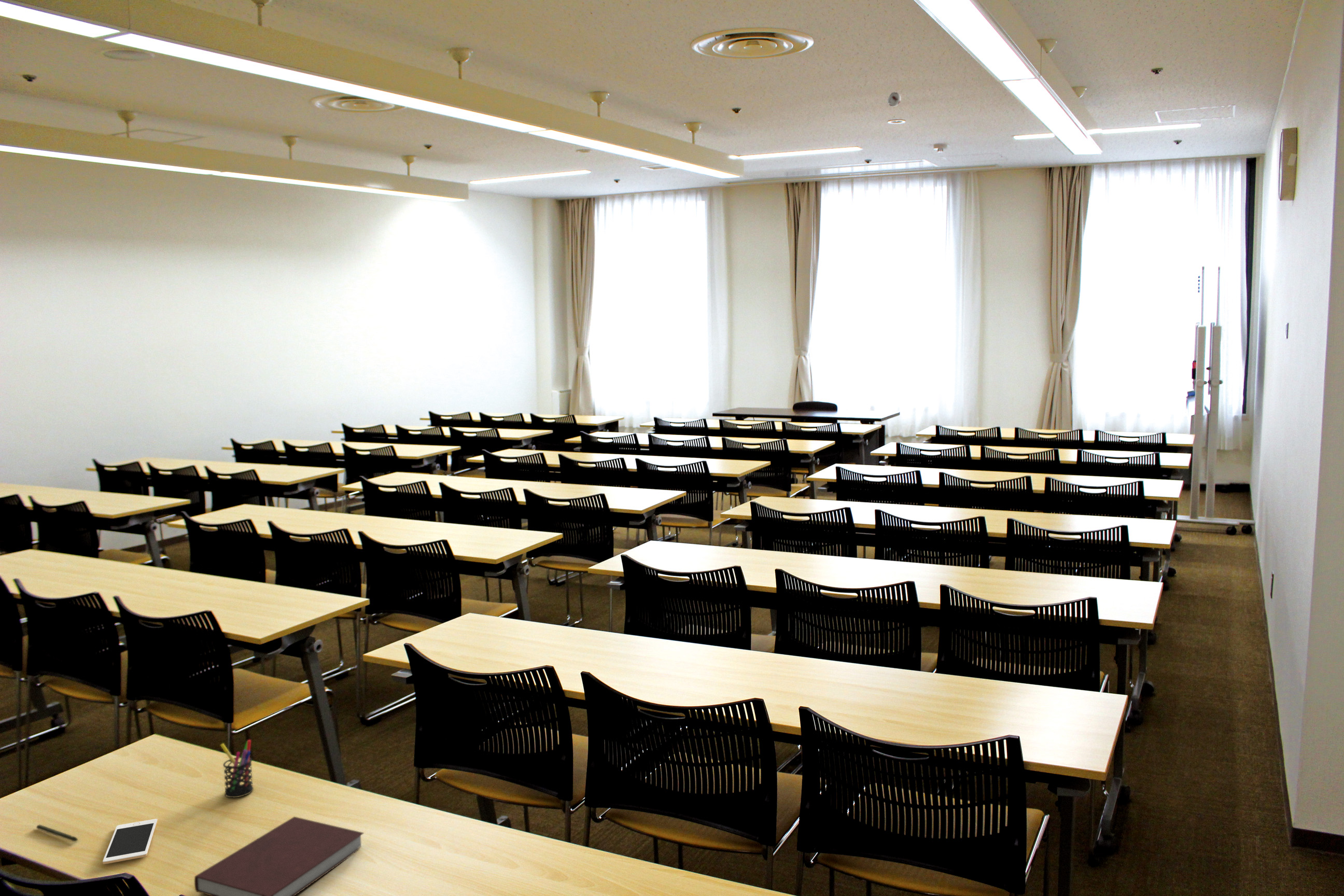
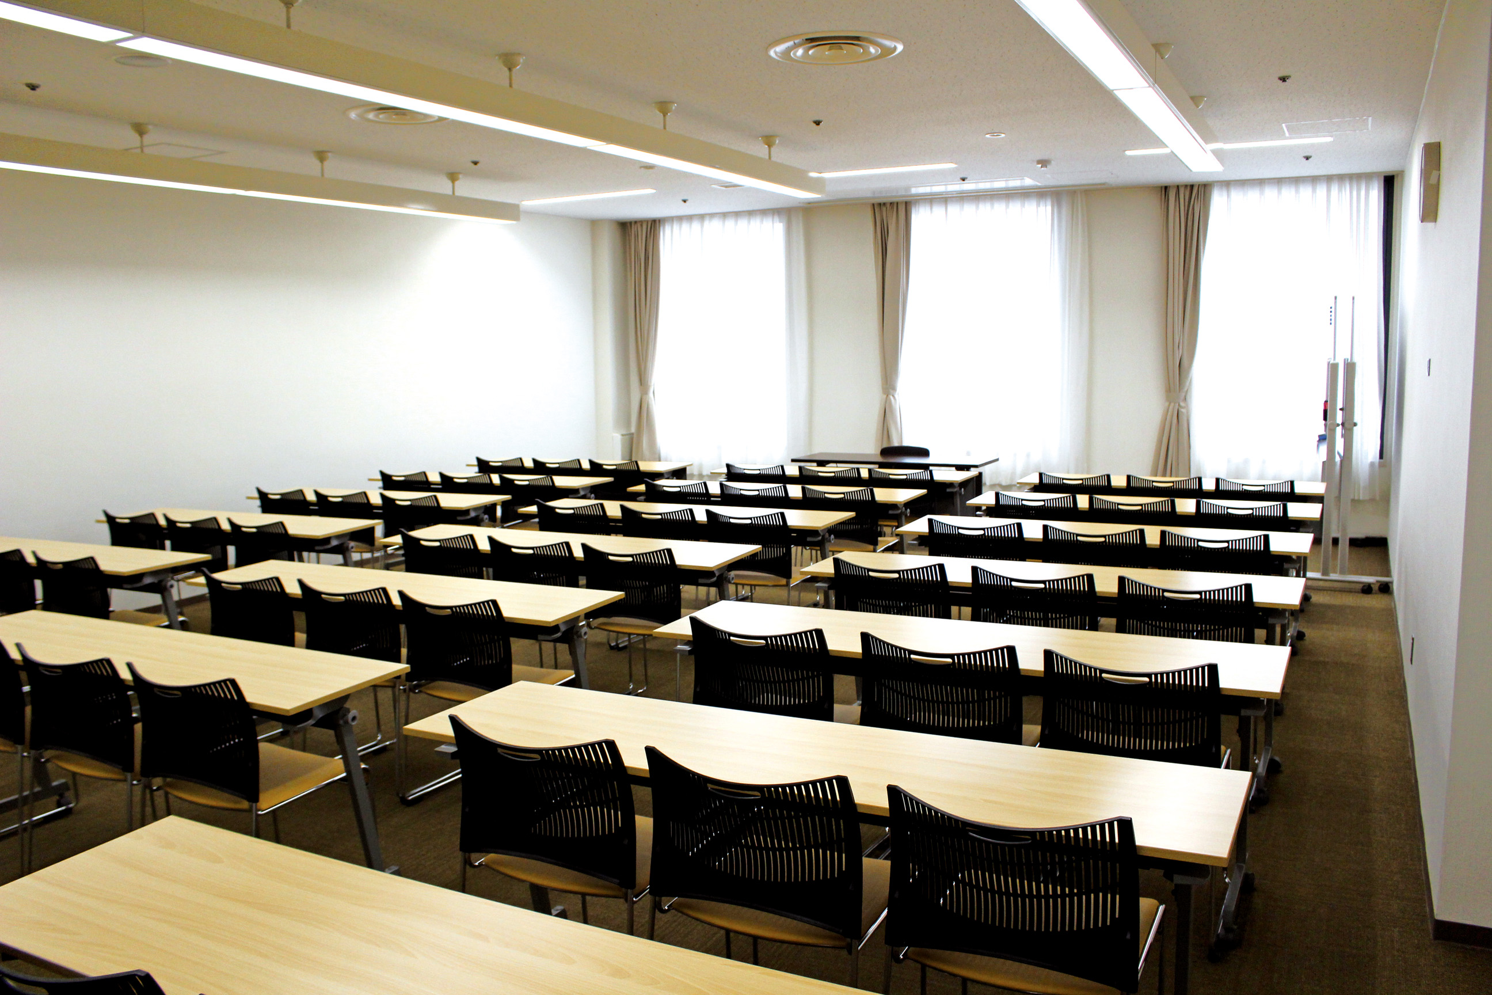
- pen holder [220,739,254,798]
- pen [36,824,78,842]
- cell phone [102,818,158,864]
- notebook [194,816,365,896]
- smoke detector [887,91,902,107]
